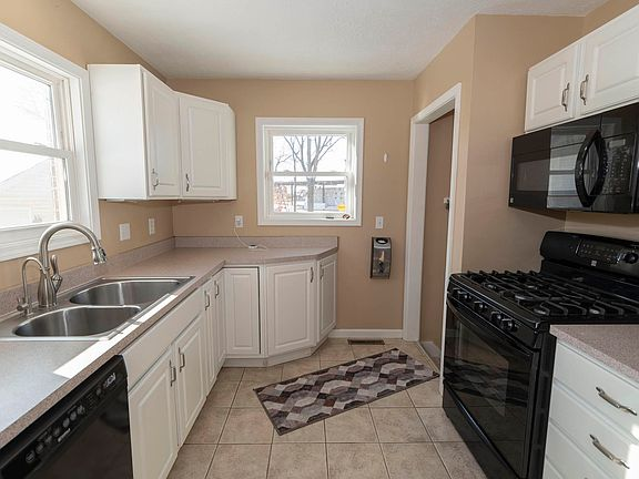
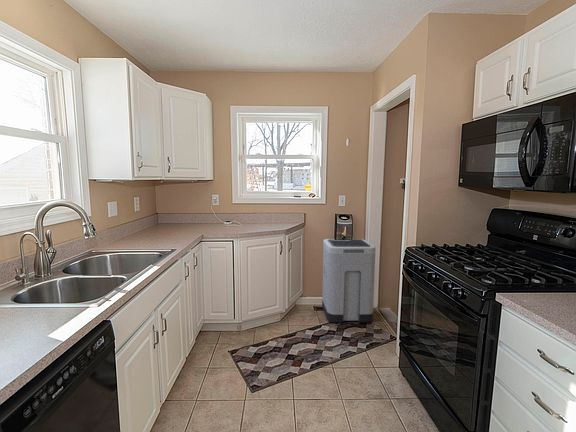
+ trash can [321,238,377,324]
